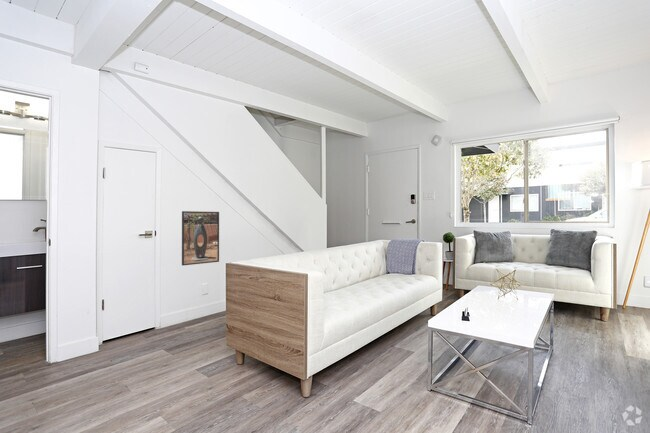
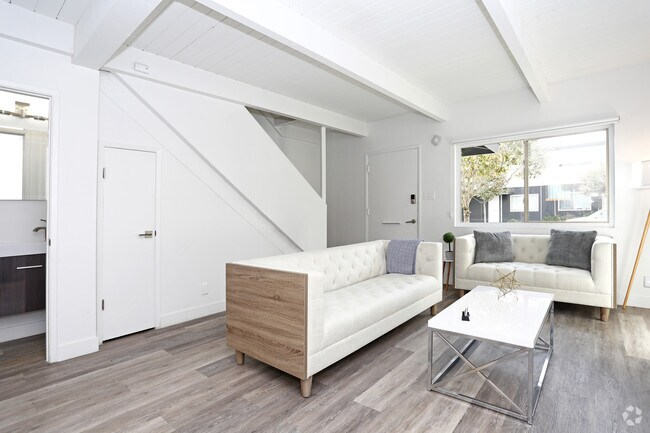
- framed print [181,210,220,266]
